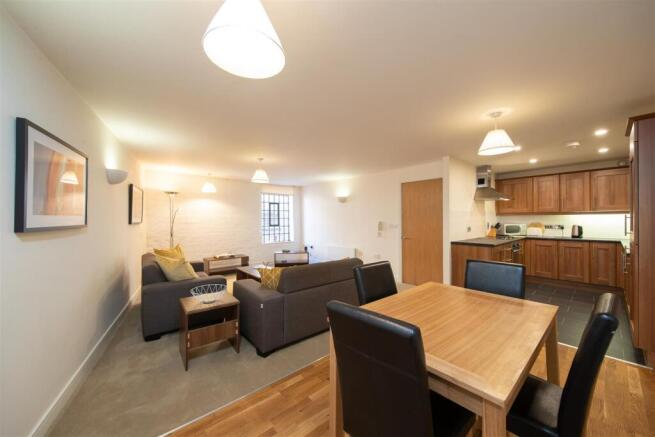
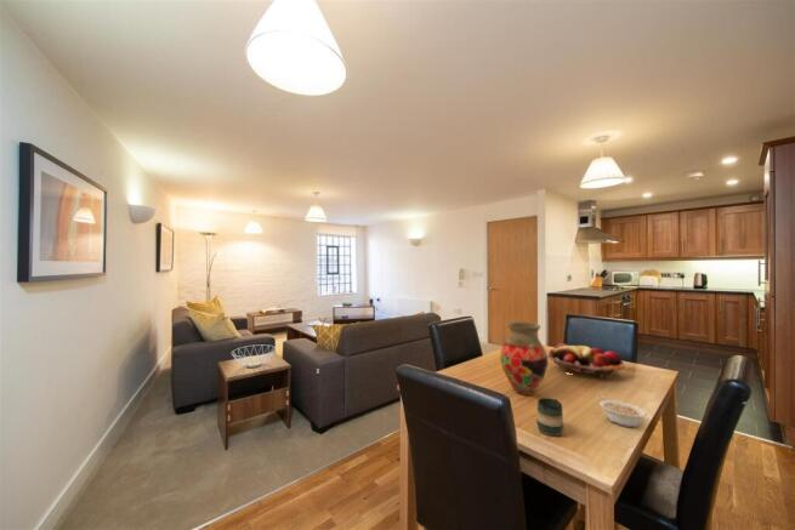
+ vase [499,320,550,397]
+ mug [535,397,564,437]
+ fruit basket [547,342,626,378]
+ legume [597,393,648,428]
